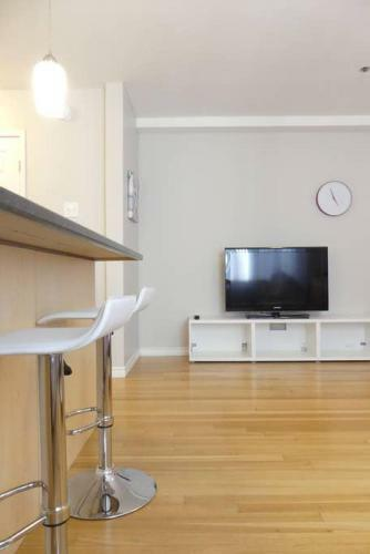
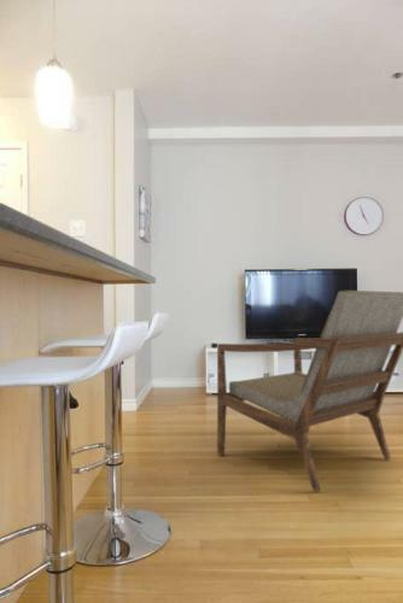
+ armchair [216,289,403,492]
